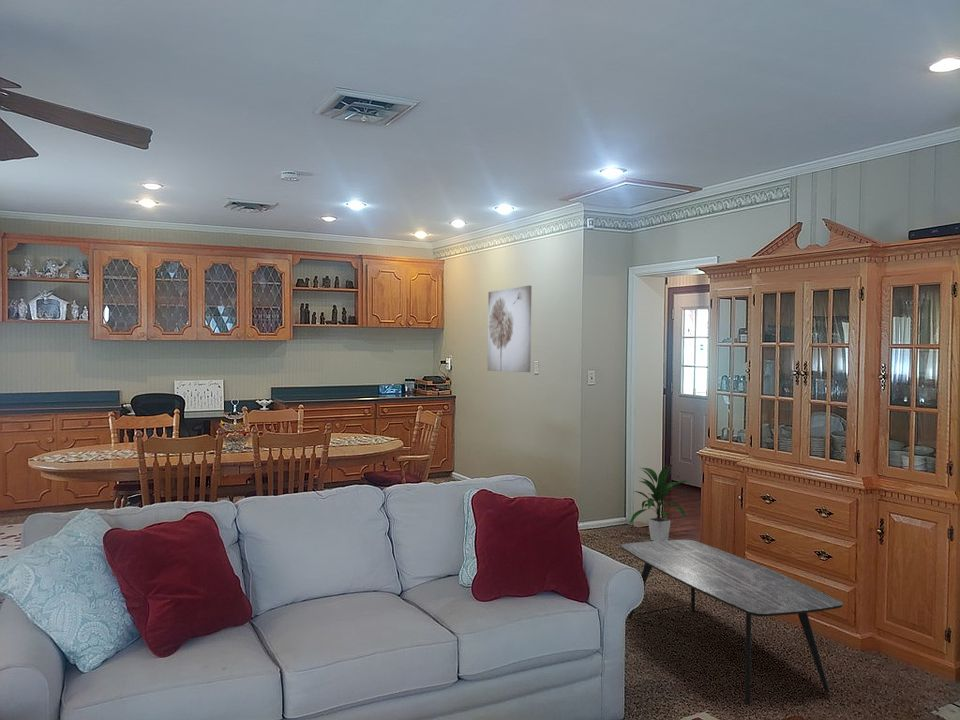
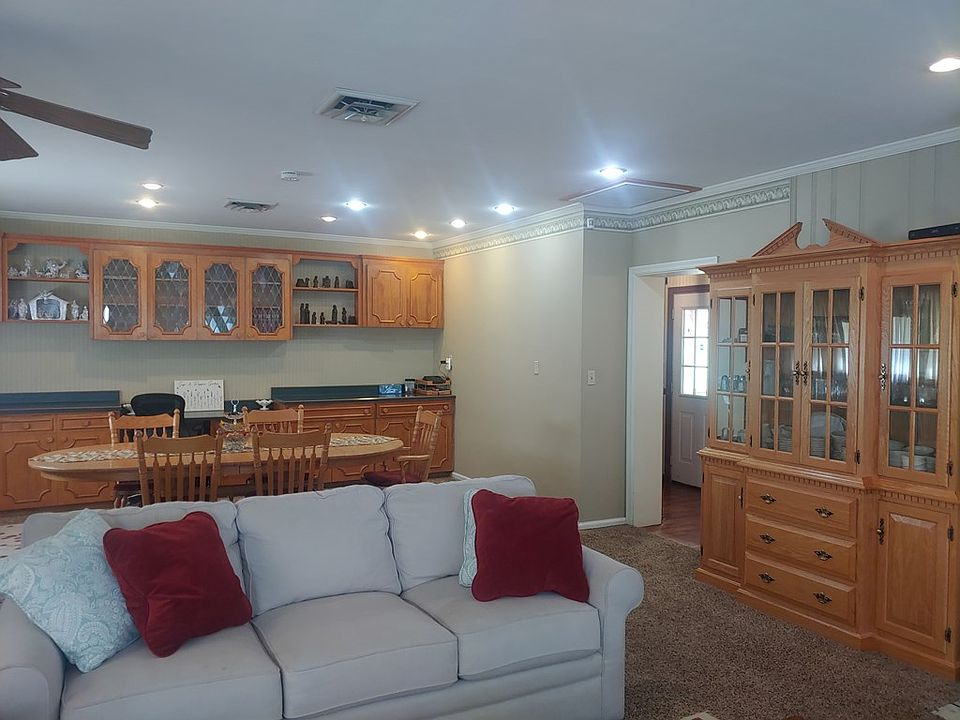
- coffee table [620,539,844,706]
- indoor plant [629,464,694,541]
- wall art [486,285,533,373]
